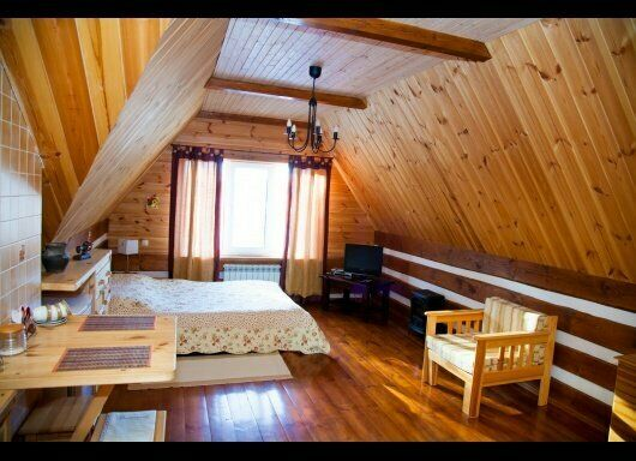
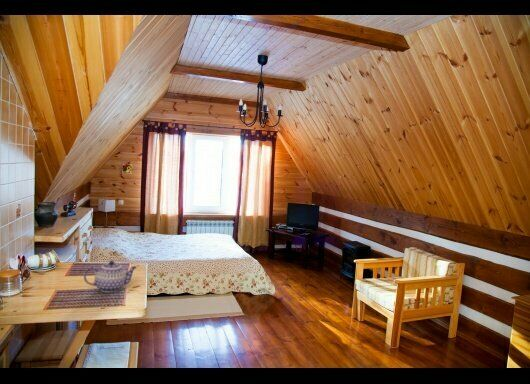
+ teapot [83,260,138,293]
